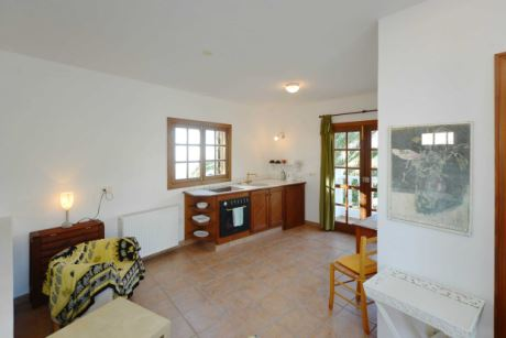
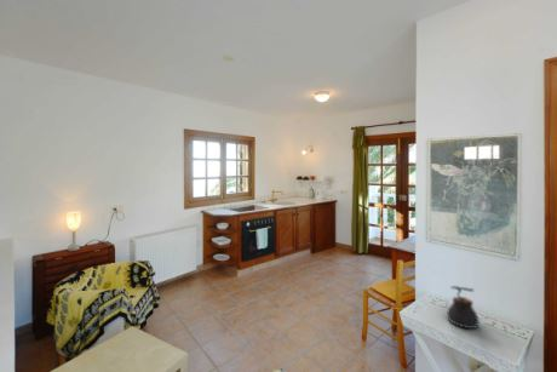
+ teapot [446,285,480,330]
